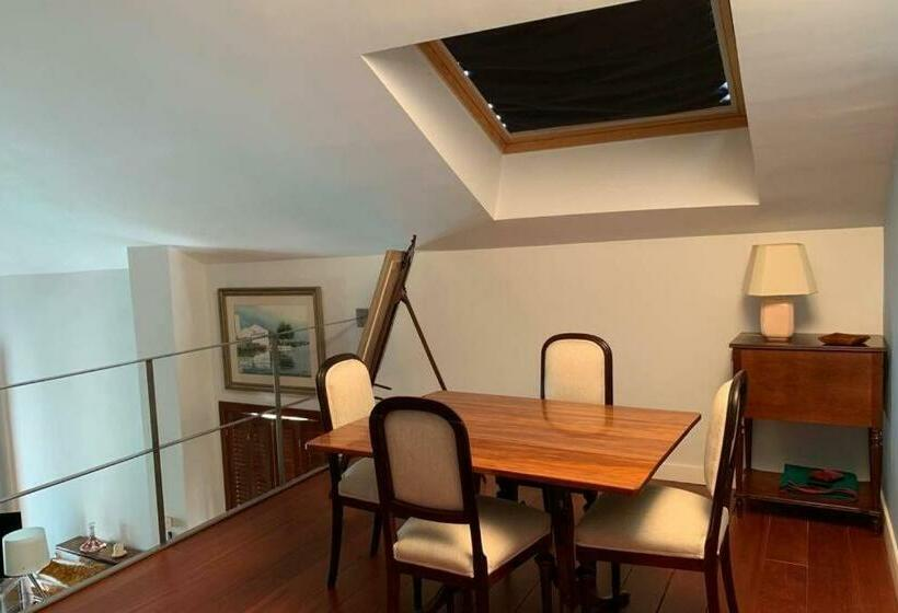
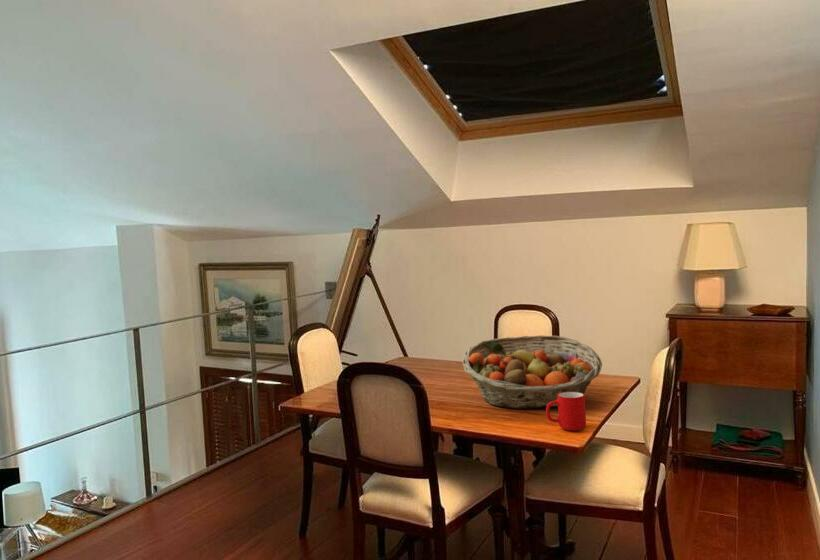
+ fruit basket [462,334,603,410]
+ cup [545,392,587,432]
